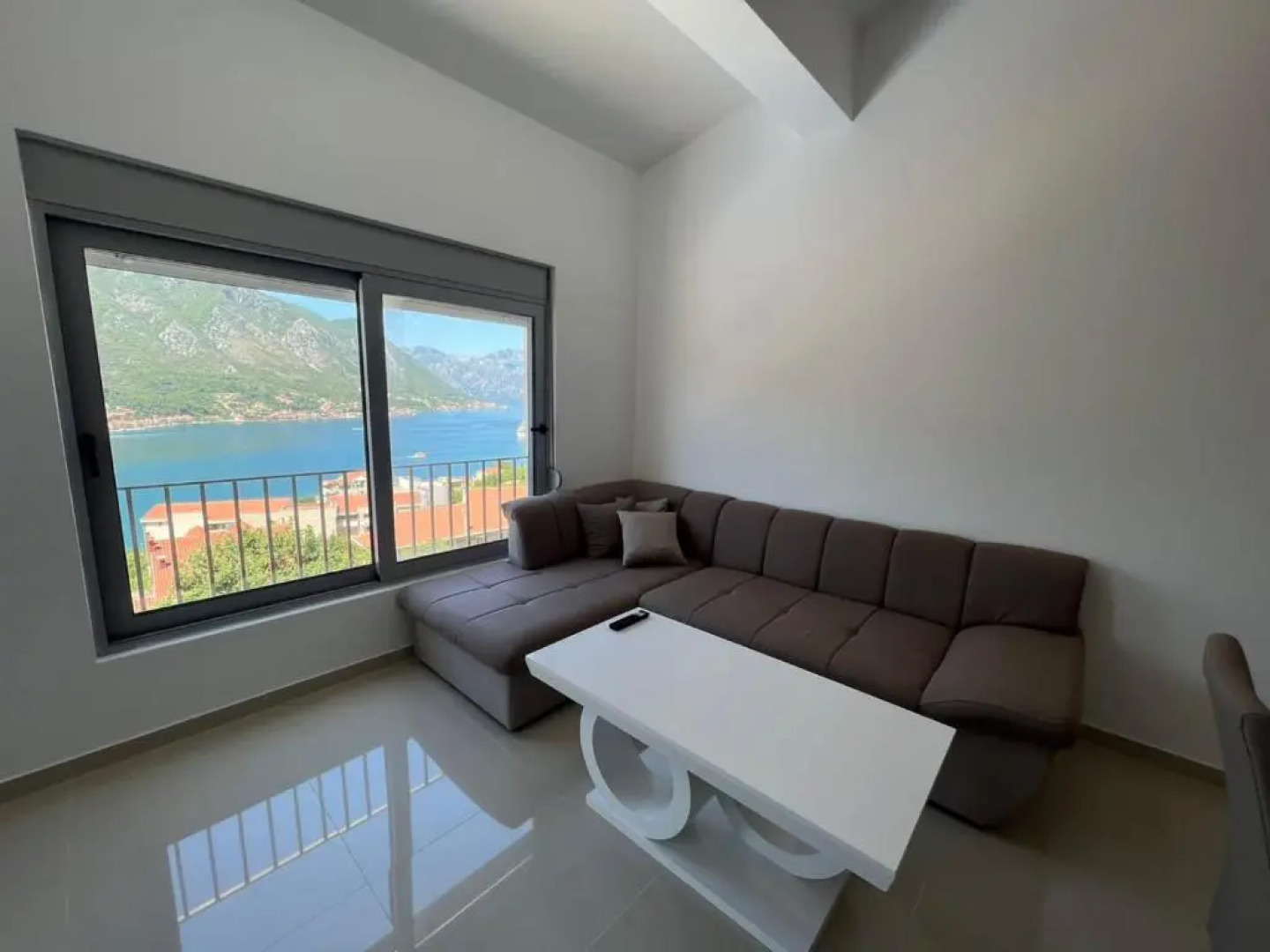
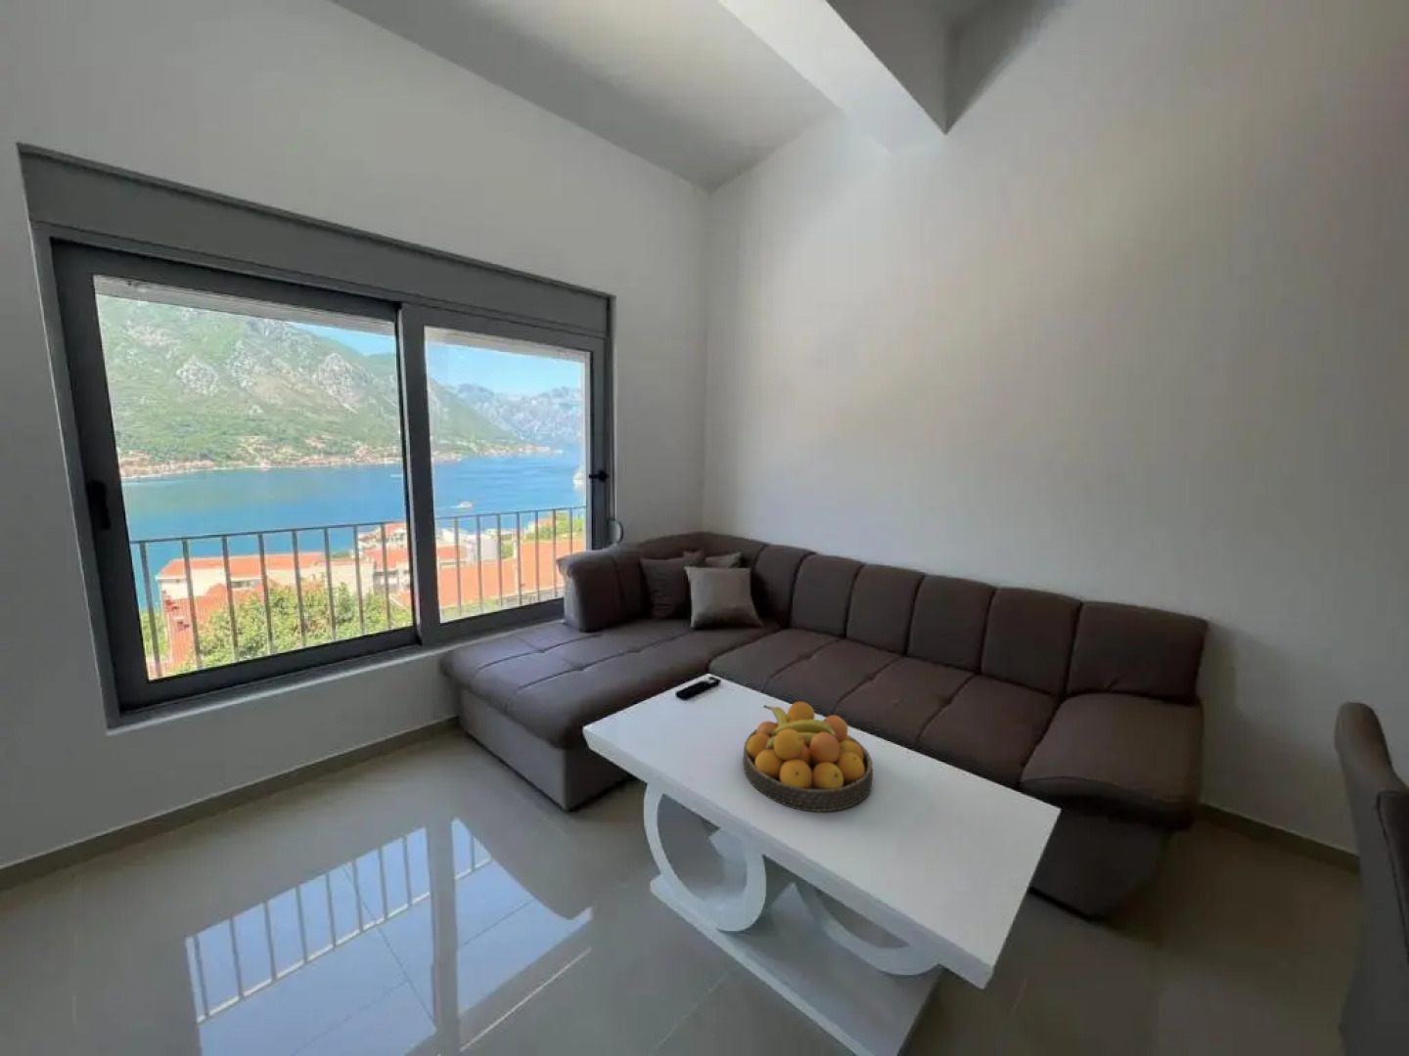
+ fruit bowl [742,701,874,813]
